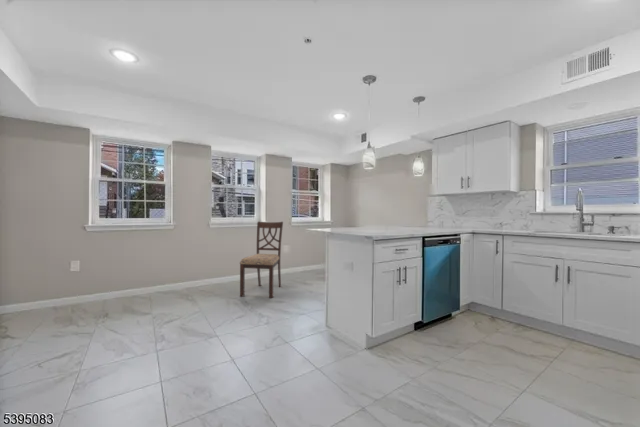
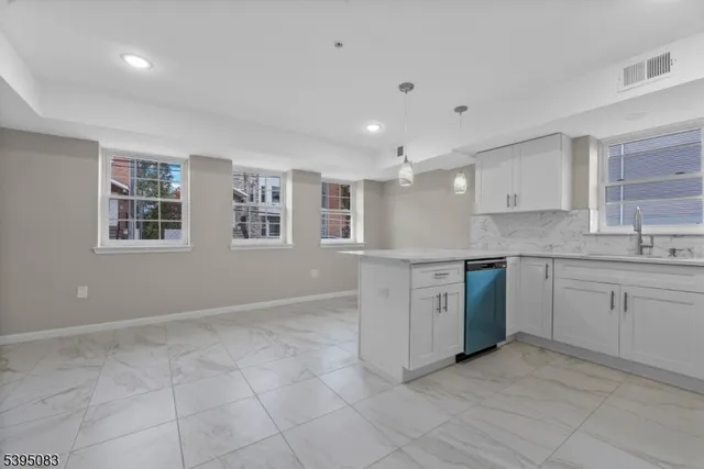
- chair [239,220,284,299]
